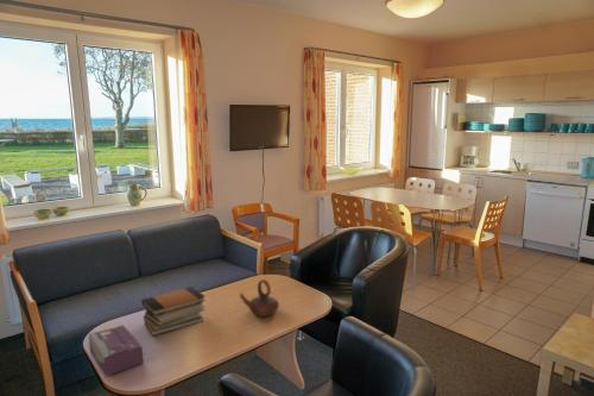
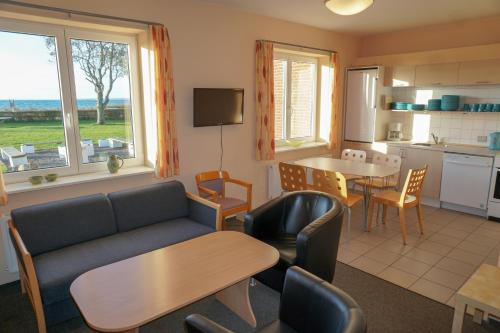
- tissue box [88,323,144,377]
- book stack [140,285,207,337]
- teapot [239,278,280,318]
